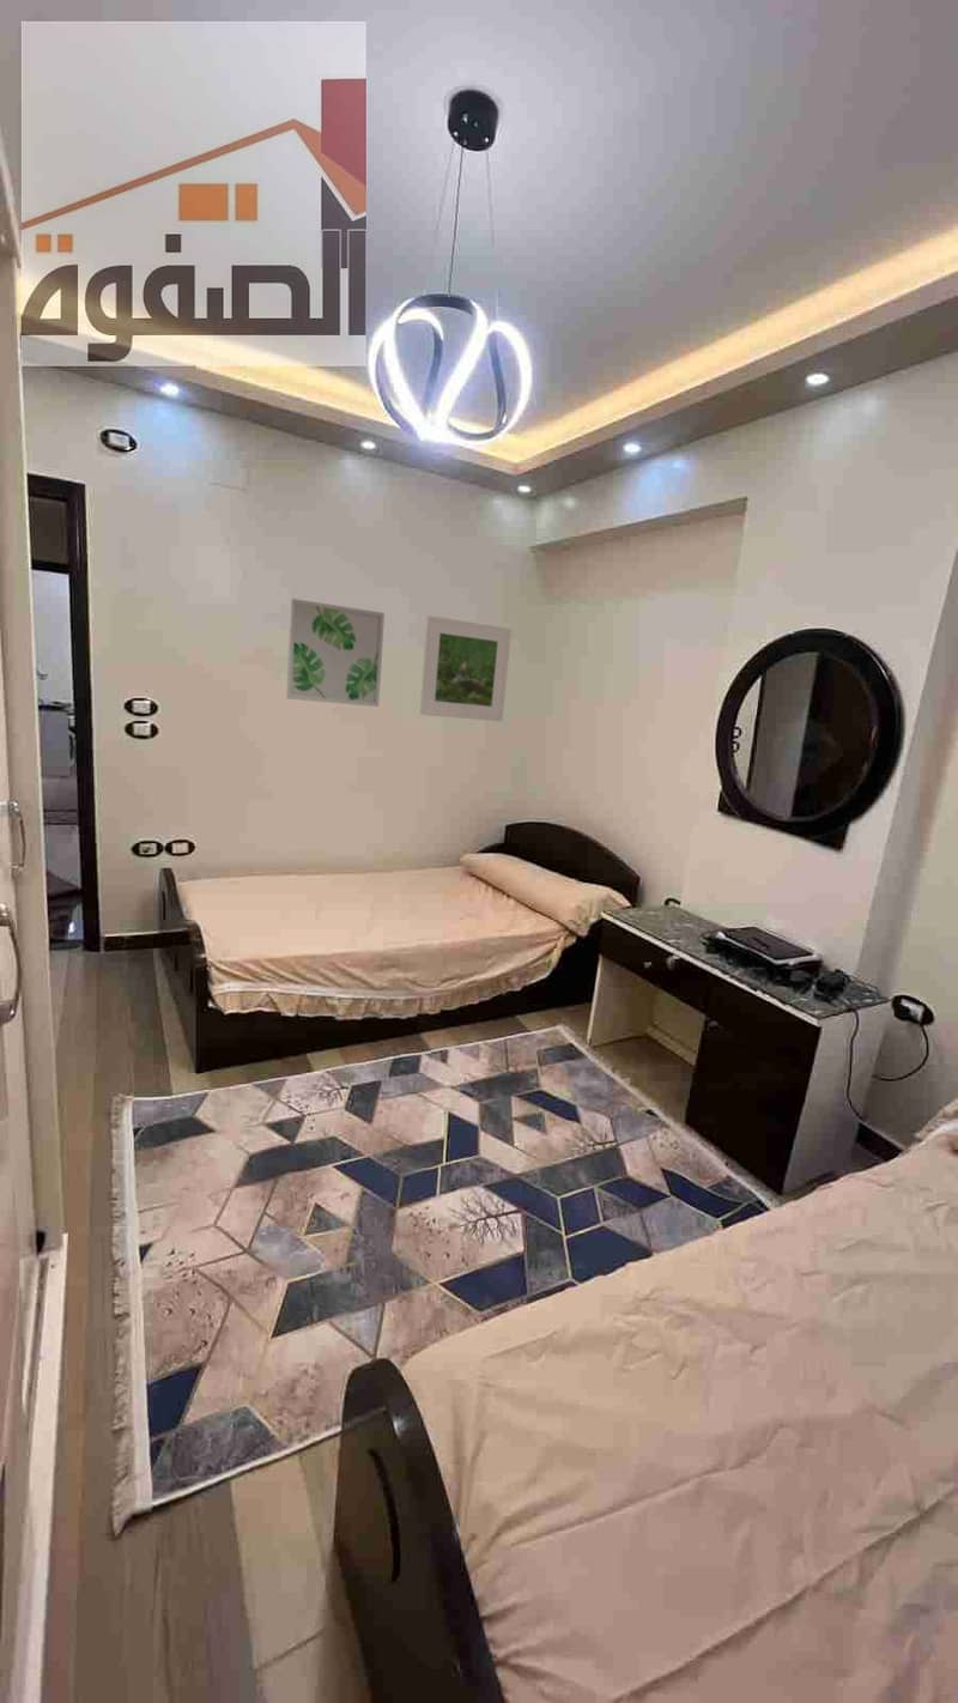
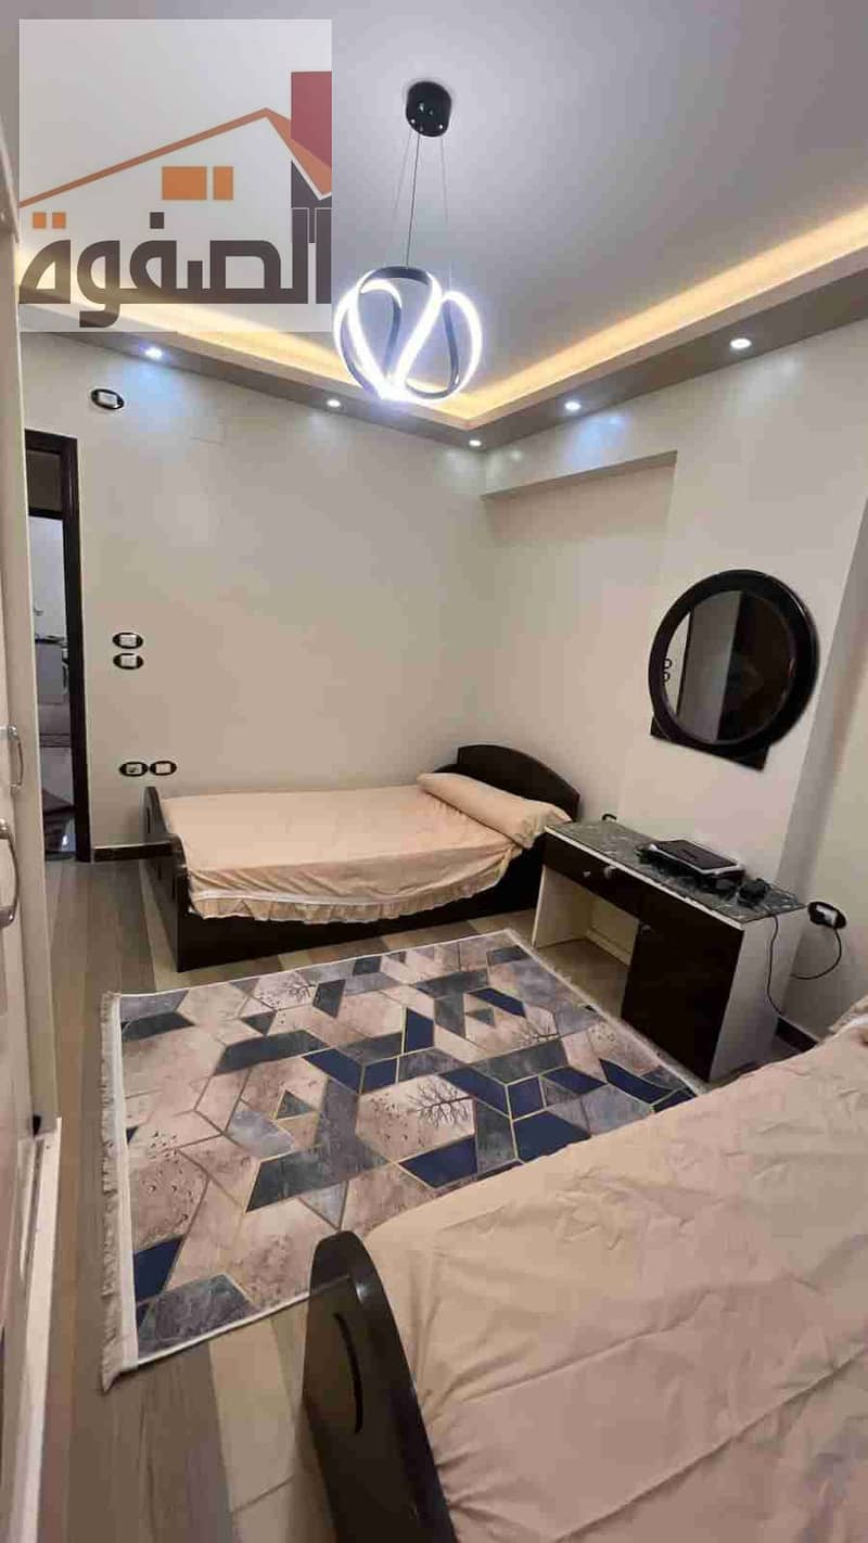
- wall art [285,598,386,708]
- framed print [418,614,513,722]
